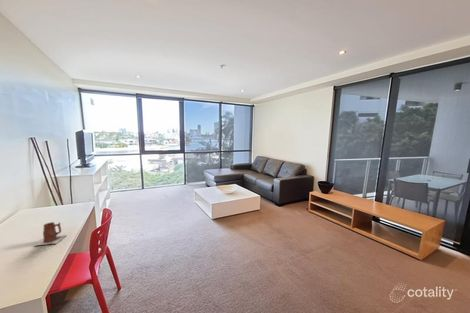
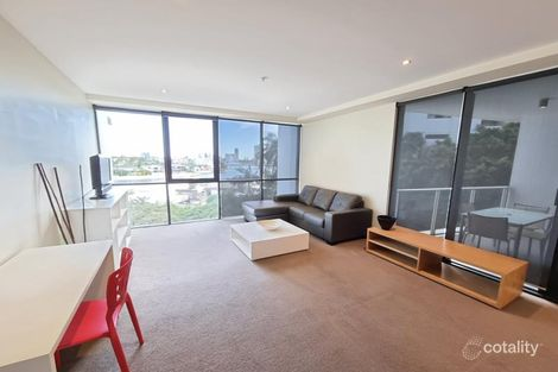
- mug [33,221,67,247]
